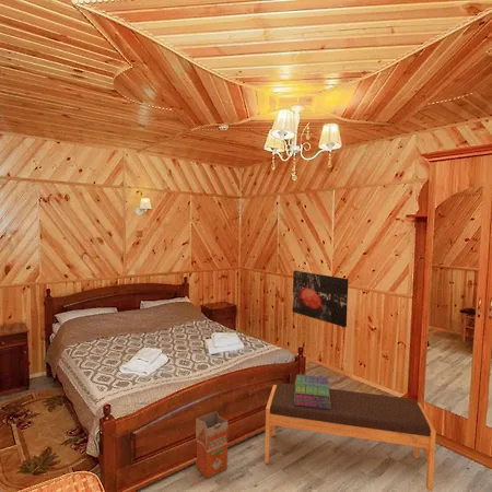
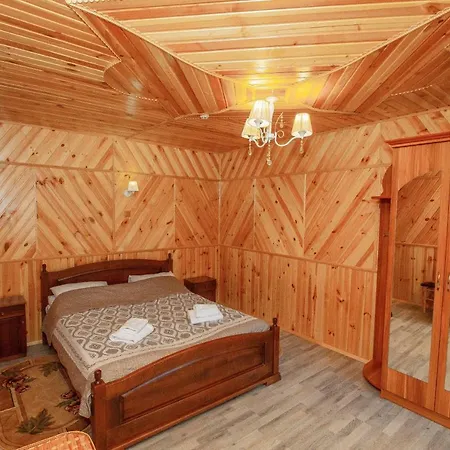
- bench [263,382,437,492]
- waste bin [195,410,229,480]
- stack of books [294,374,331,409]
- wall art [291,270,350,328]
